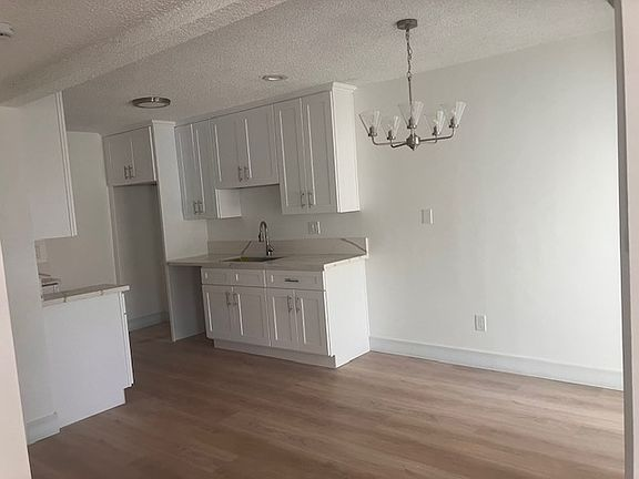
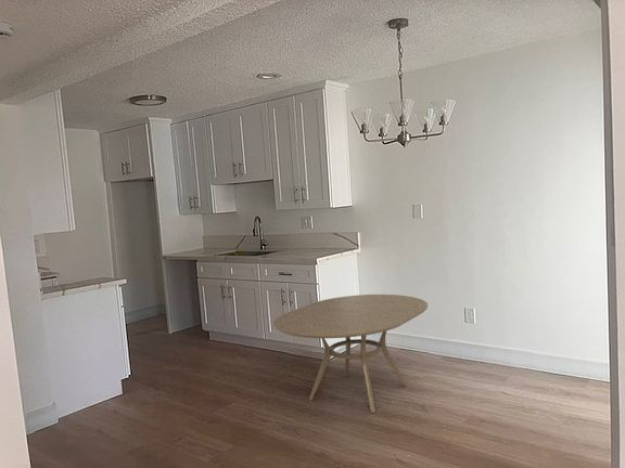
+ dining table [272,294,429,414]
